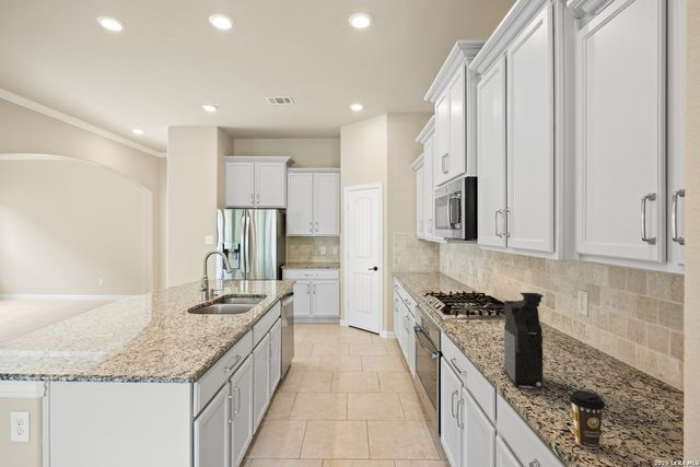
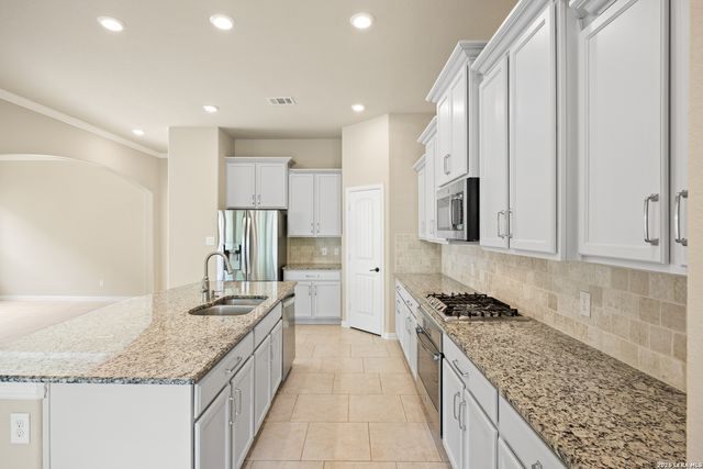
- coffee cup [568,389,606,450]
- coffee maker [503,292,545,389]
